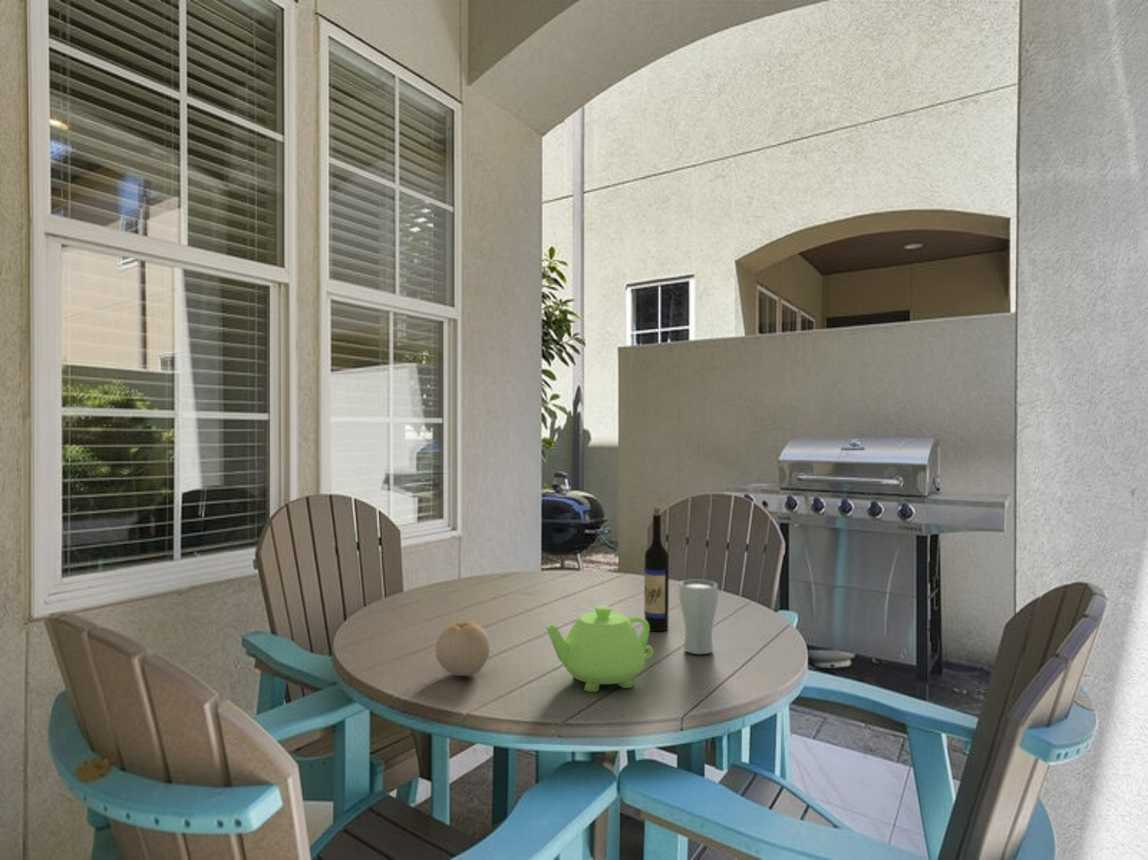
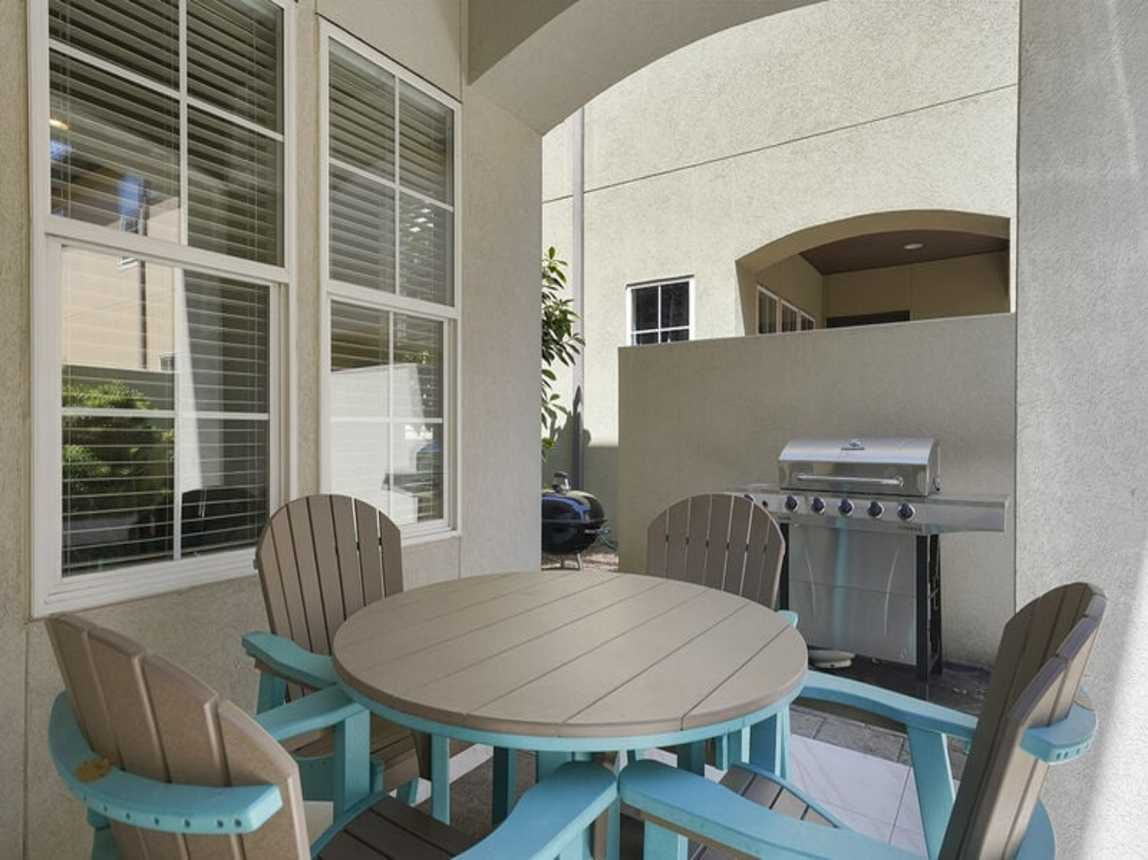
- wine bottle [643,506,670,632]
- fruit [435,620,491,677]
- drinking glass [678,579,719,655]
- teapot [545,605,654,693]
